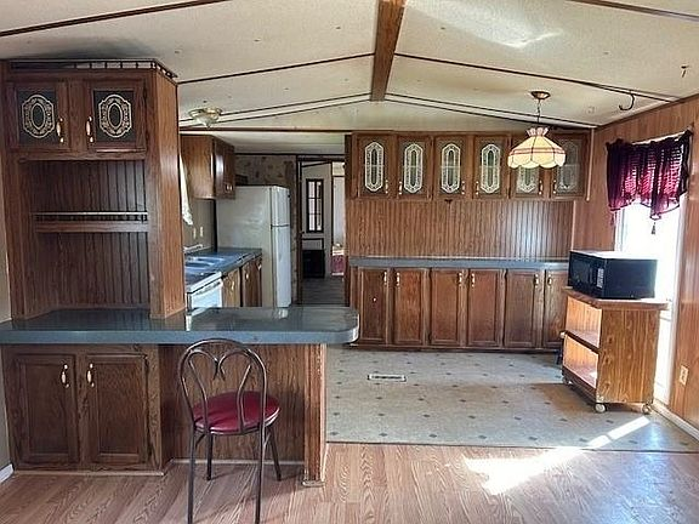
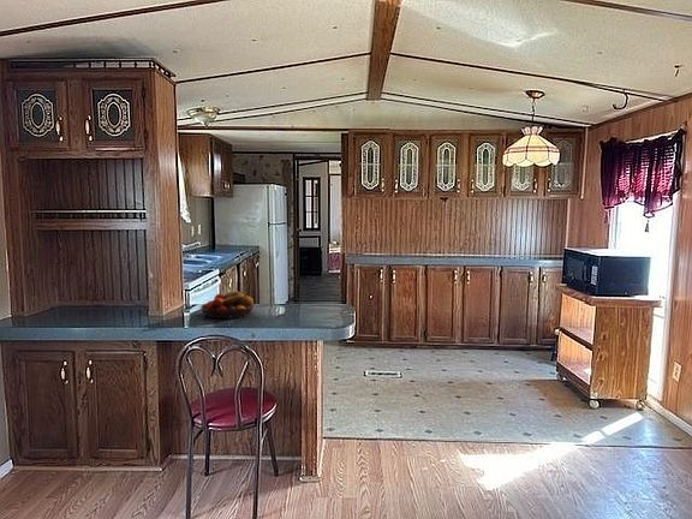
+ fruit bowl [199,290,255,320]
